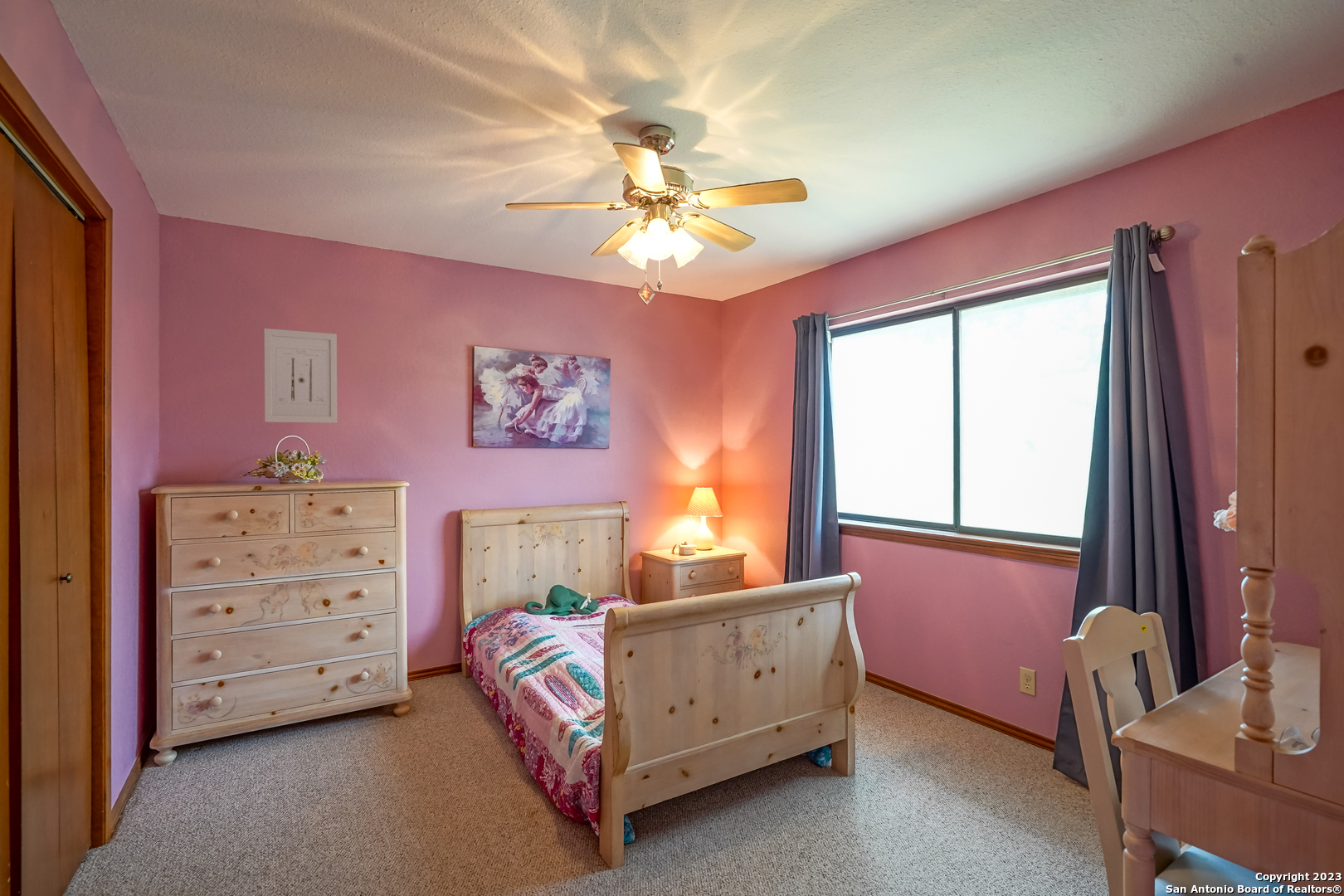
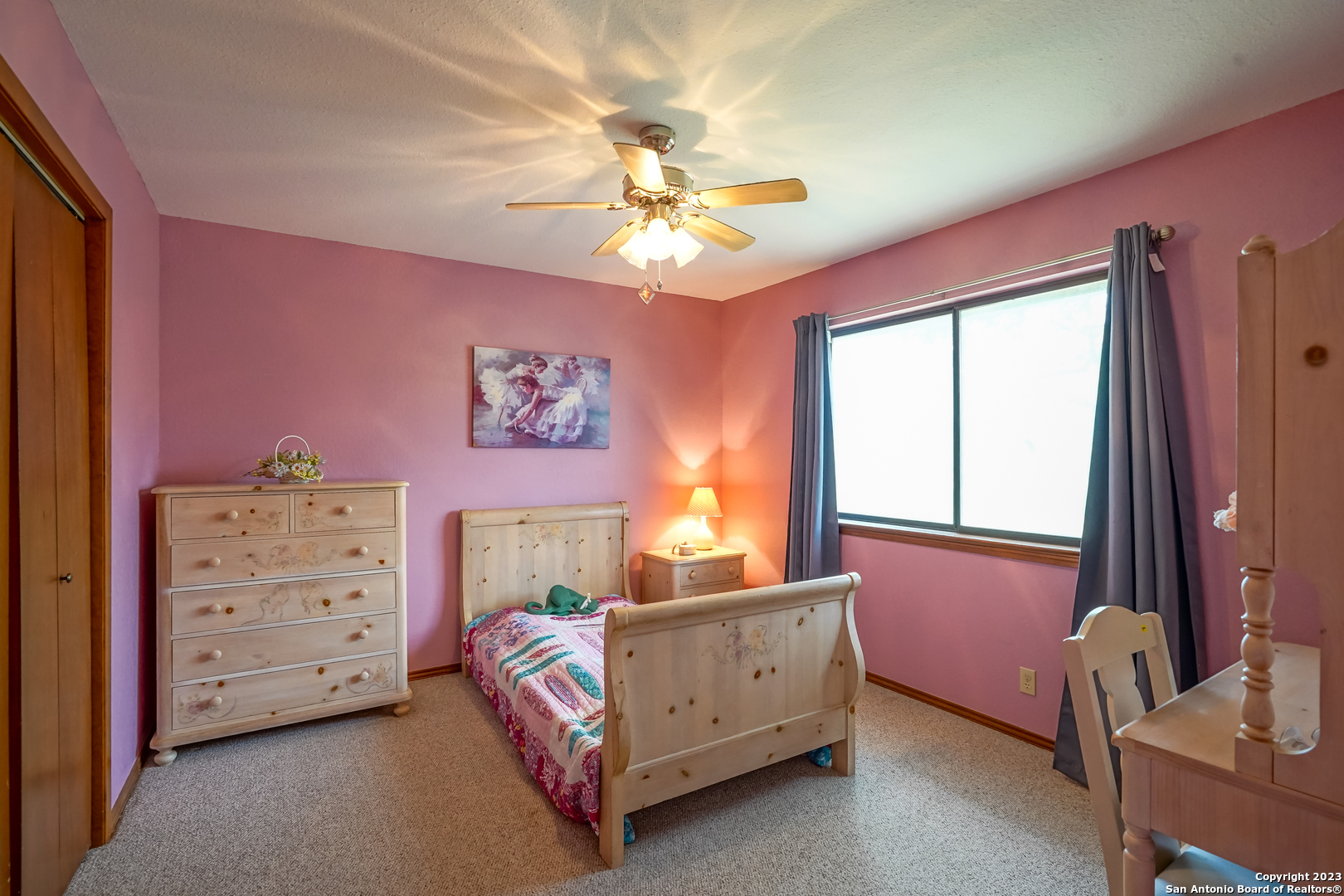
- wall art [263,328,338,424]
